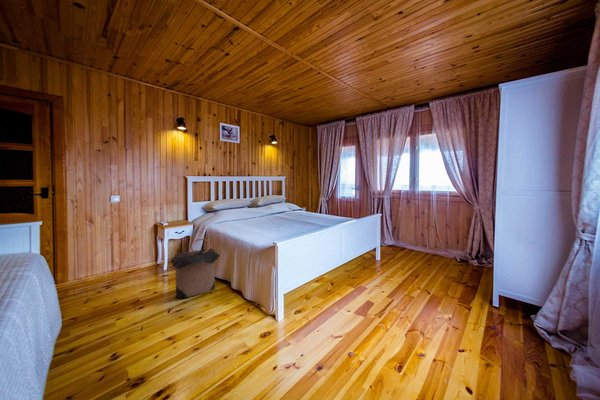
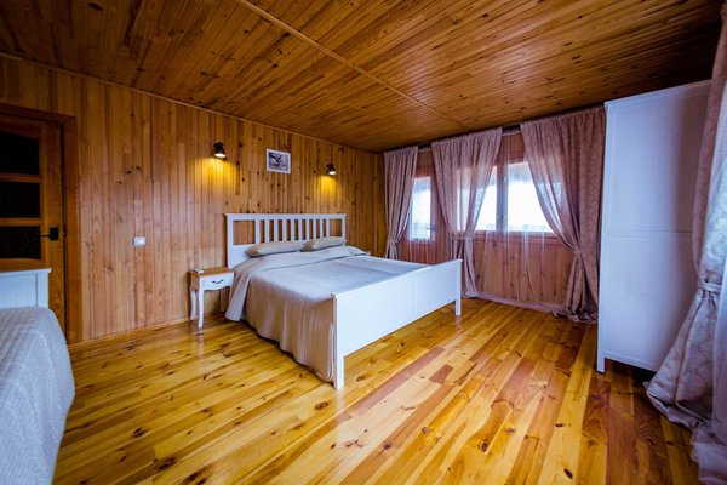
- laundry hamper [170,238,221,299]
